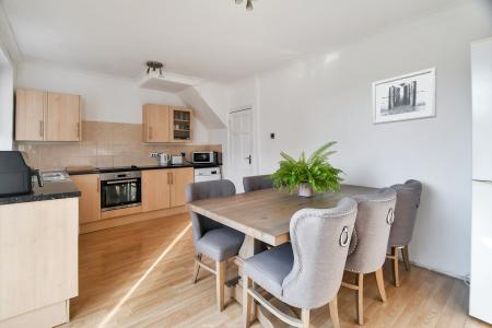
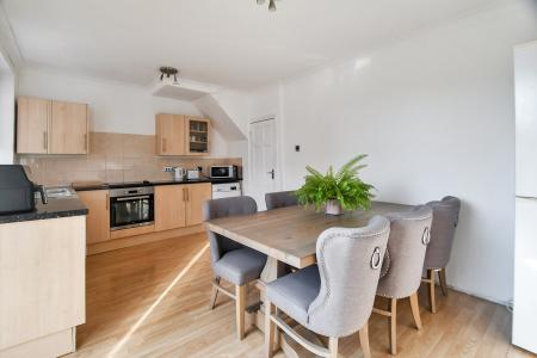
- wall art [371,66,437,126]
